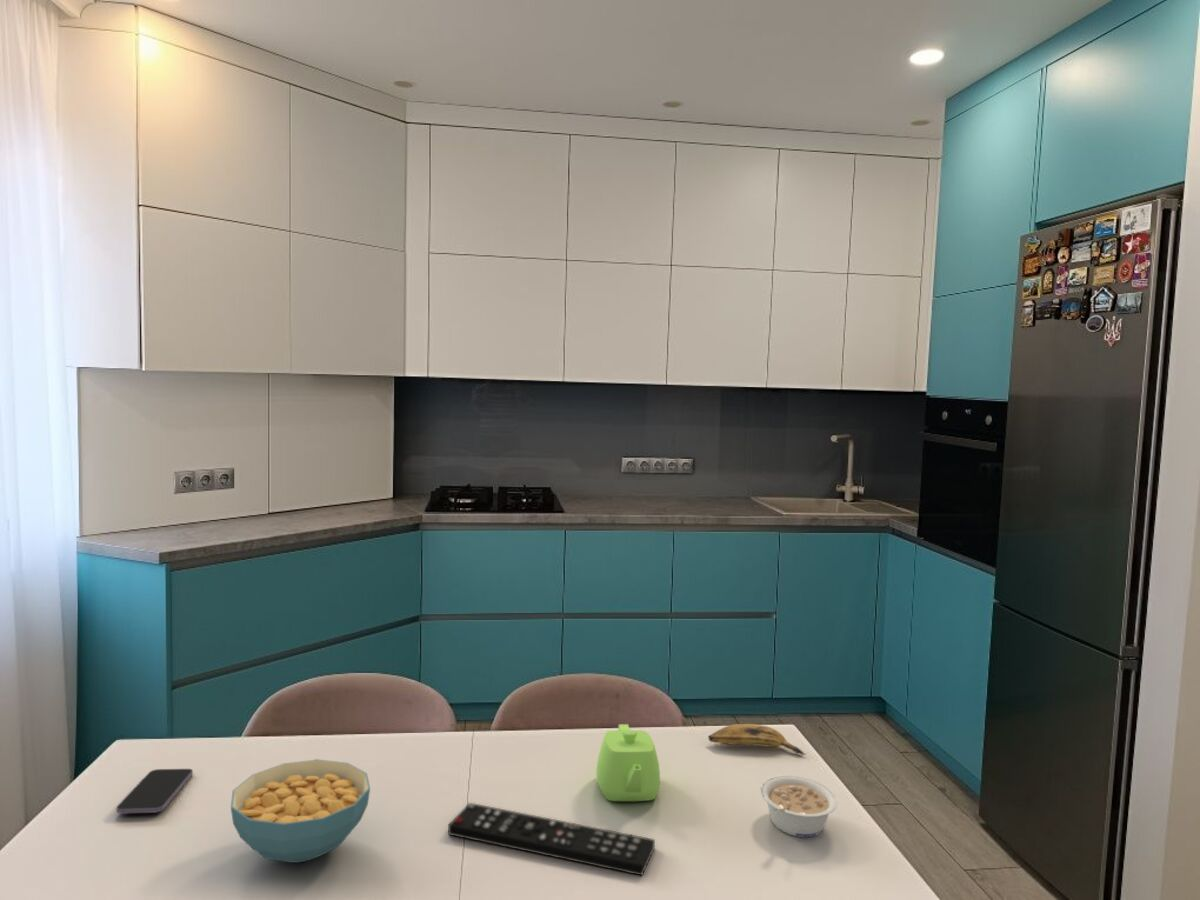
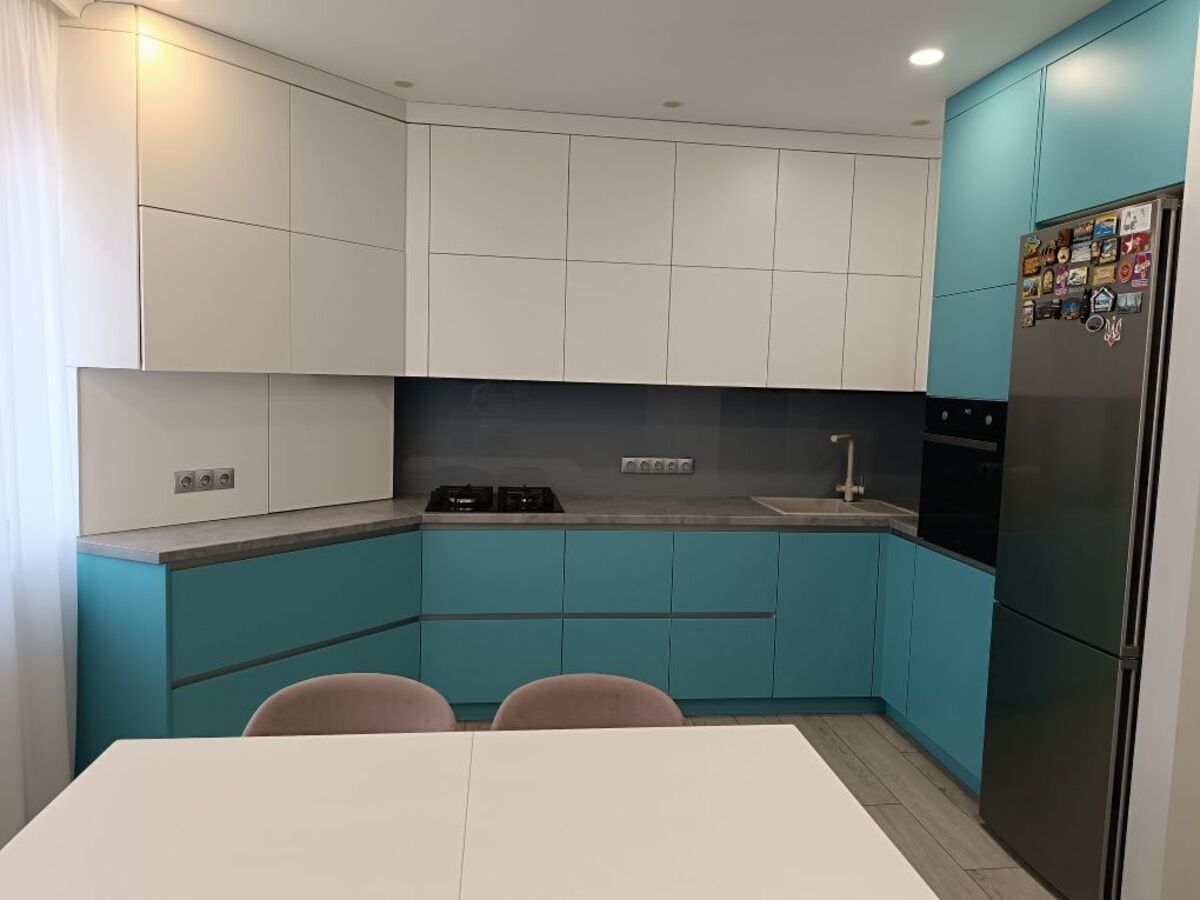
- smartphone [115,768,194,815]
- legume [760,774,838,838]
- banana [708,723,807,756]
- cereal bowl [230,758,371,864]
- remote control [447,802,656,877]
- teapot [595,723,661,802]
